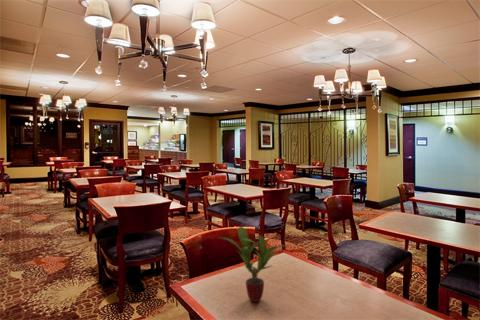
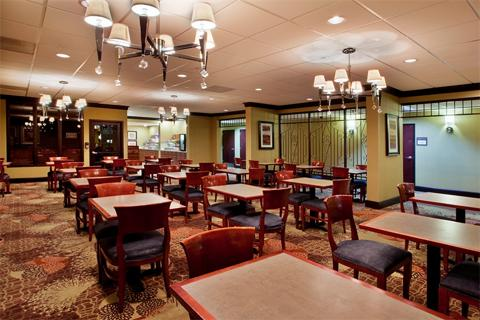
- potted plant [218,226,289,303]
